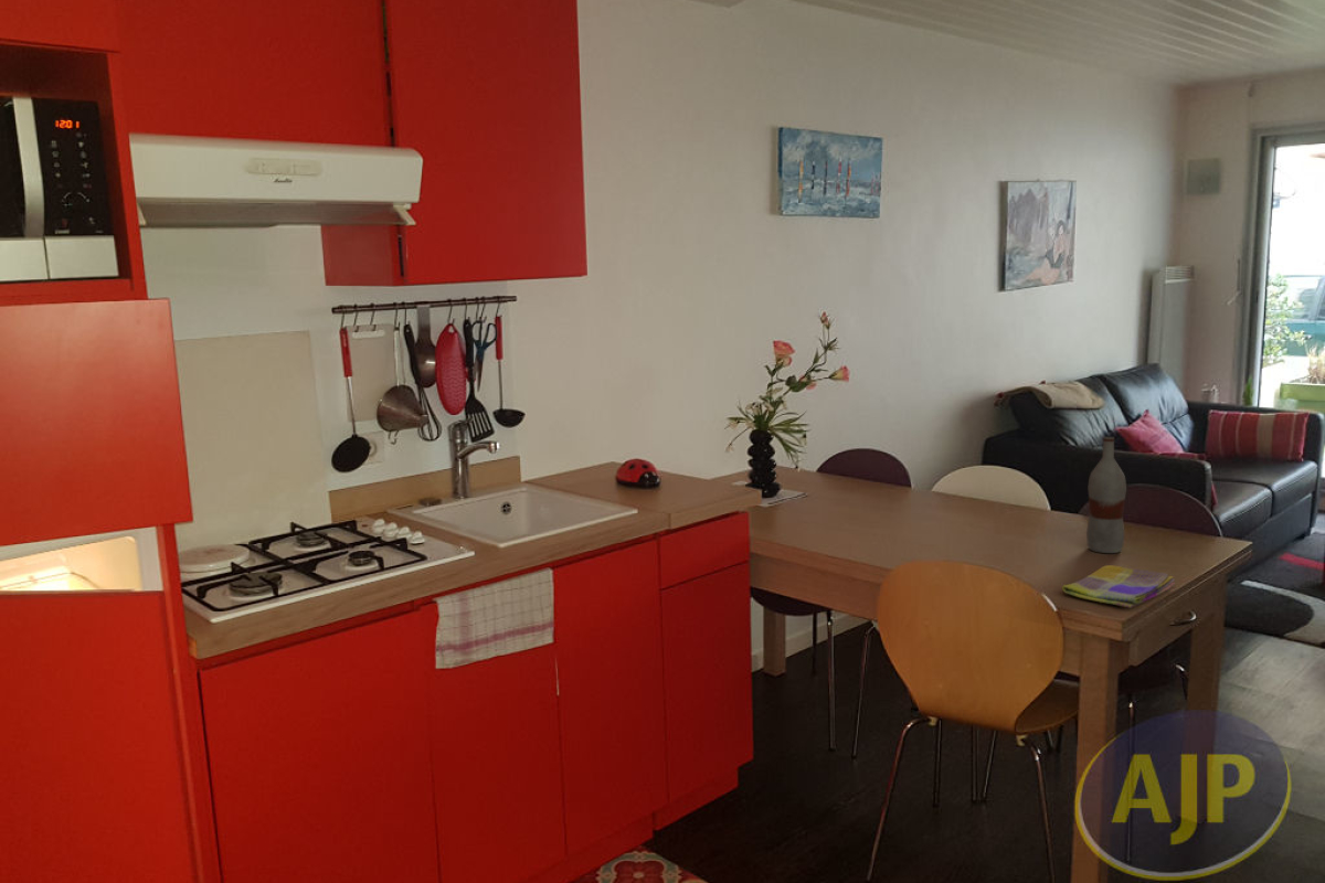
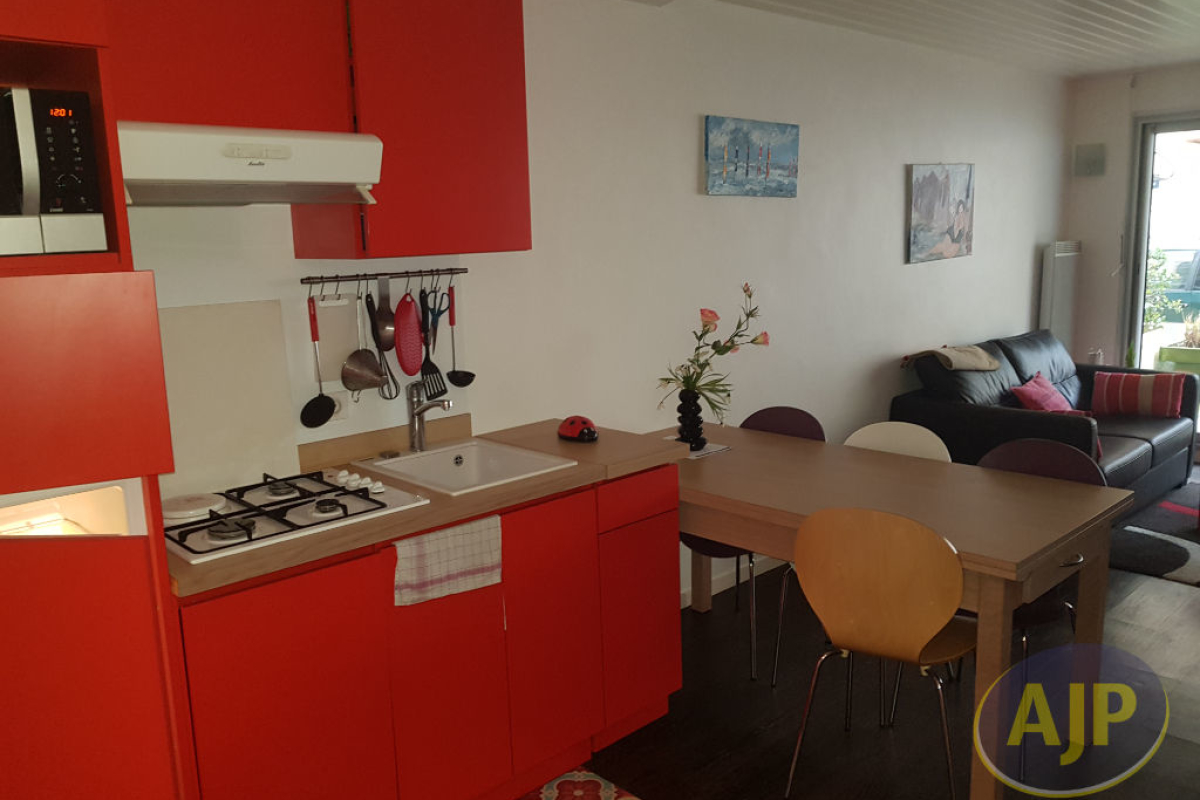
- bottle [1085,436,1127,554]
- dish towel [1061,564,1176,609]
